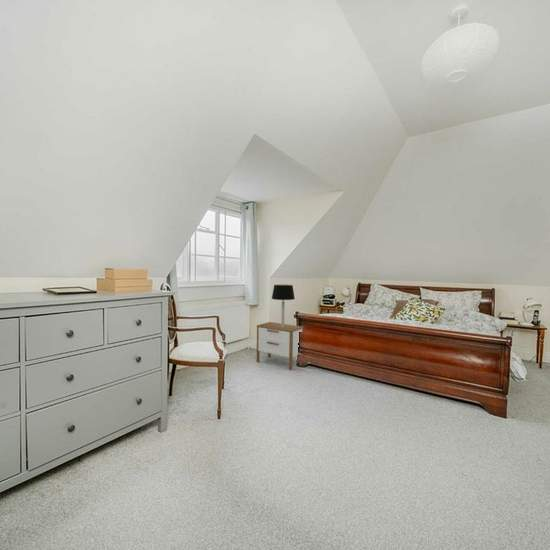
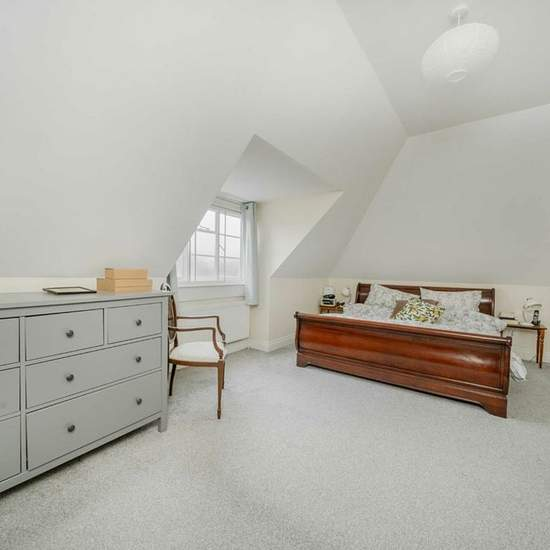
- nightstand [256,321,305,371]
- table lamp [271,284,296,327]
